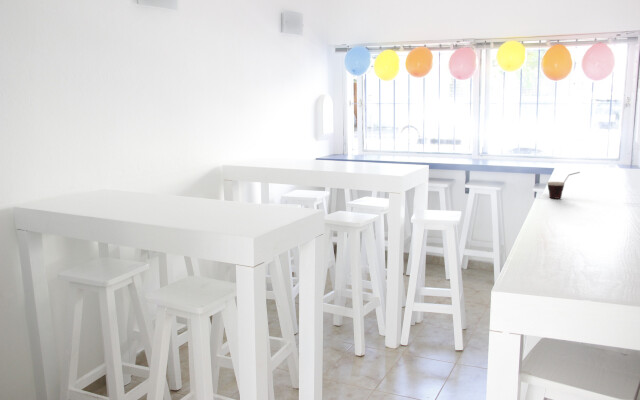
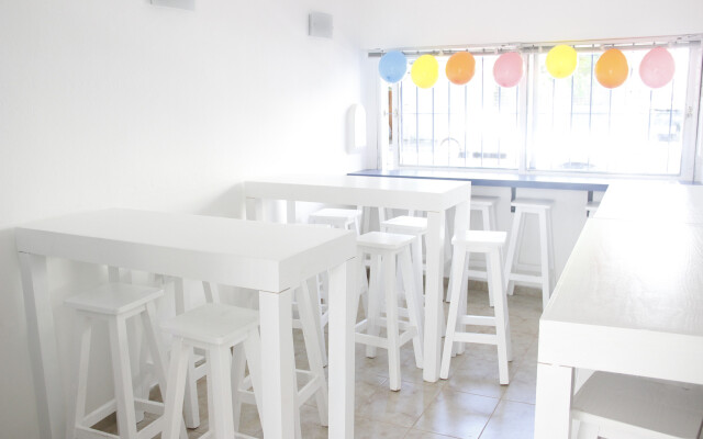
- cup [546,171,581,200]
